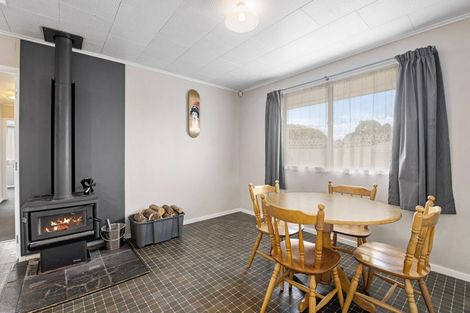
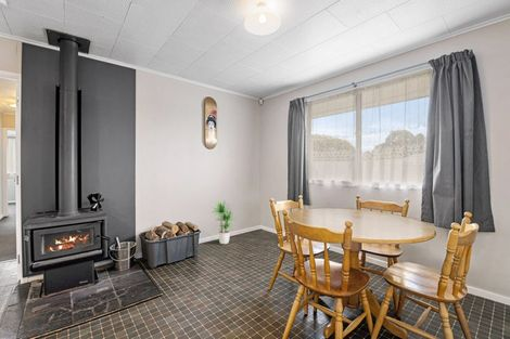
+ potted plant [211,199,238,245]
